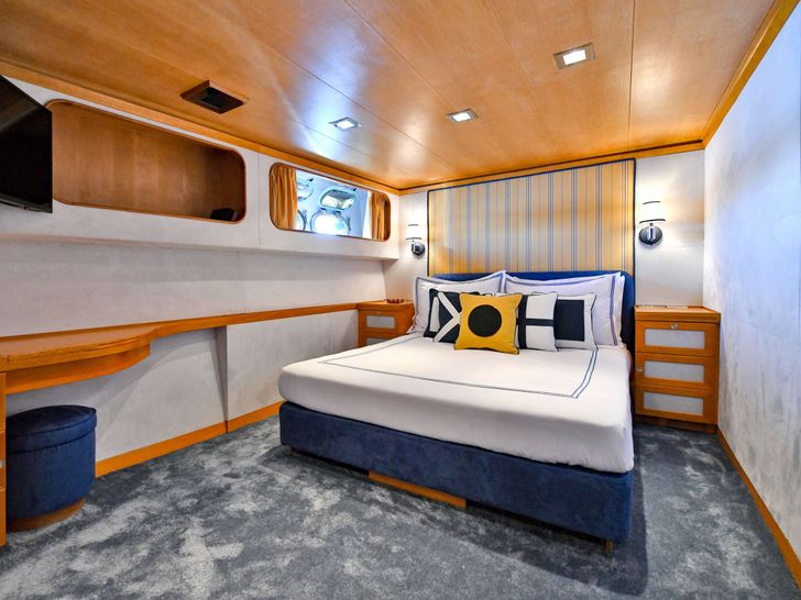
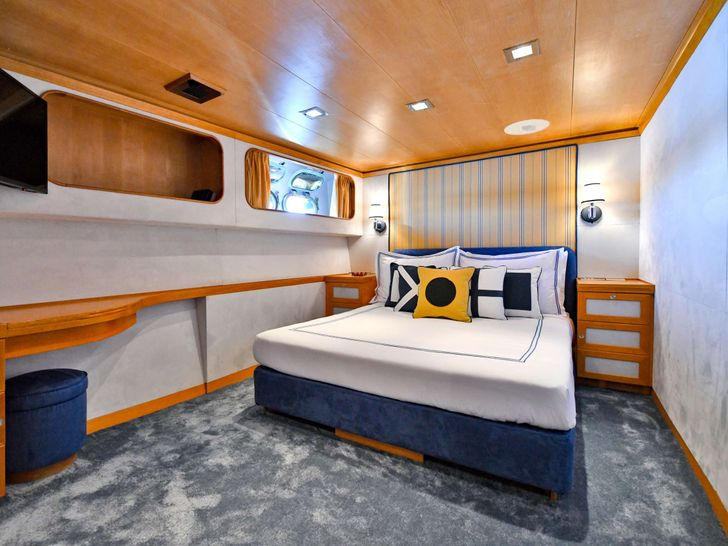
+ recessed light [503,118,551,136]
